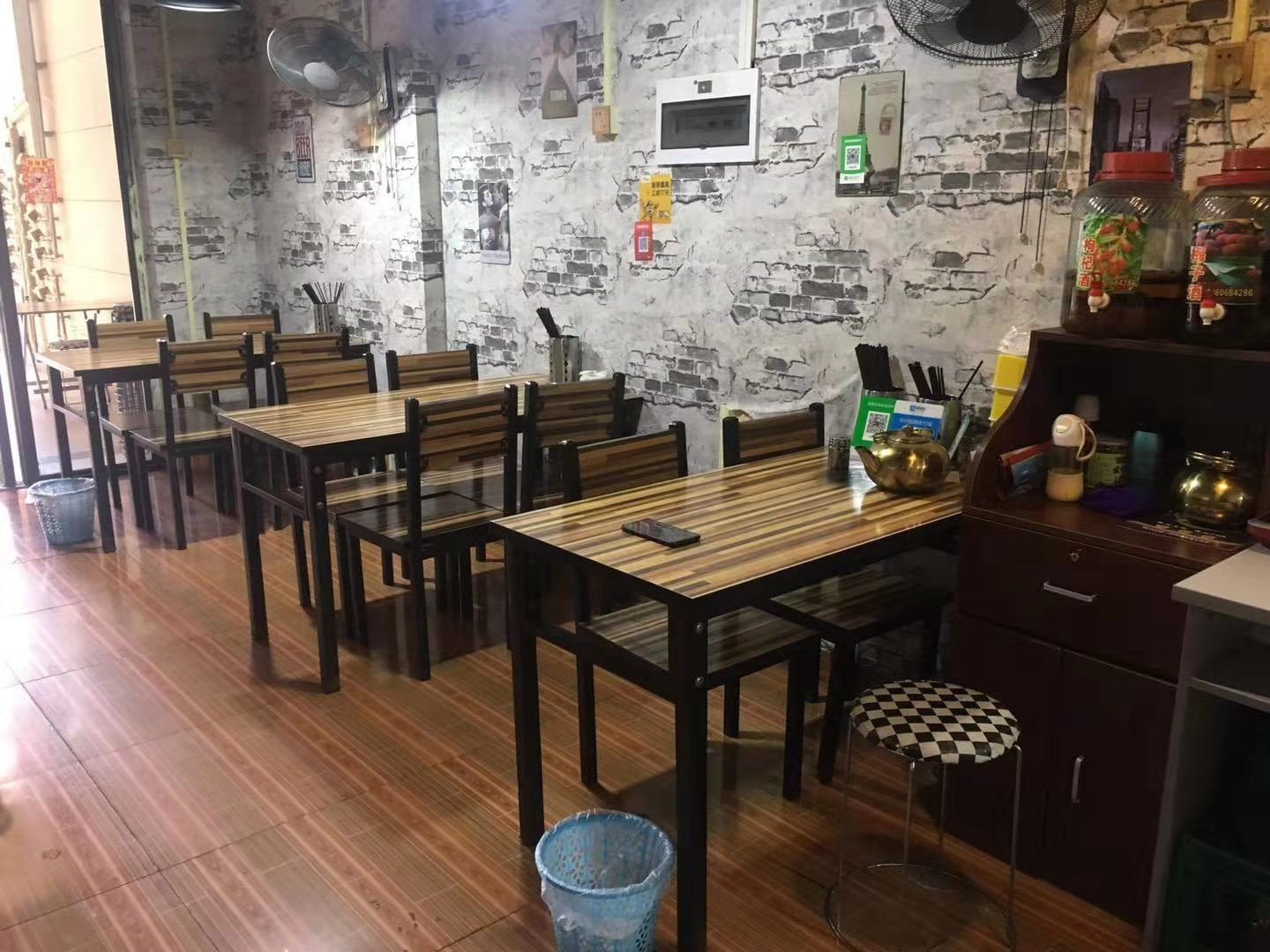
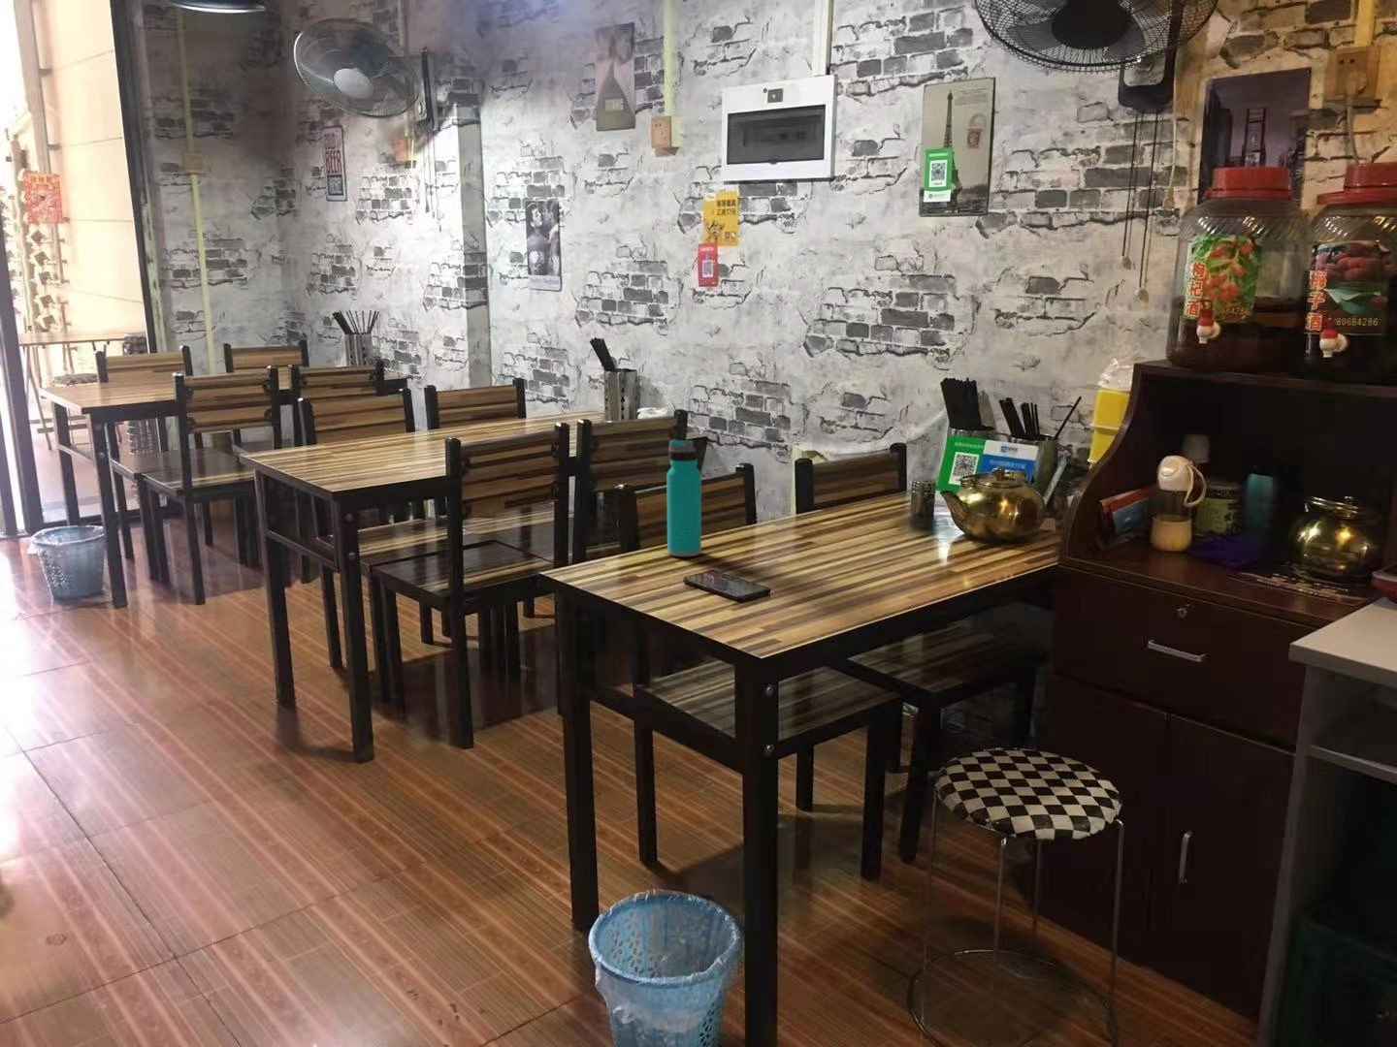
+ water bottle [666,439,703,558]
